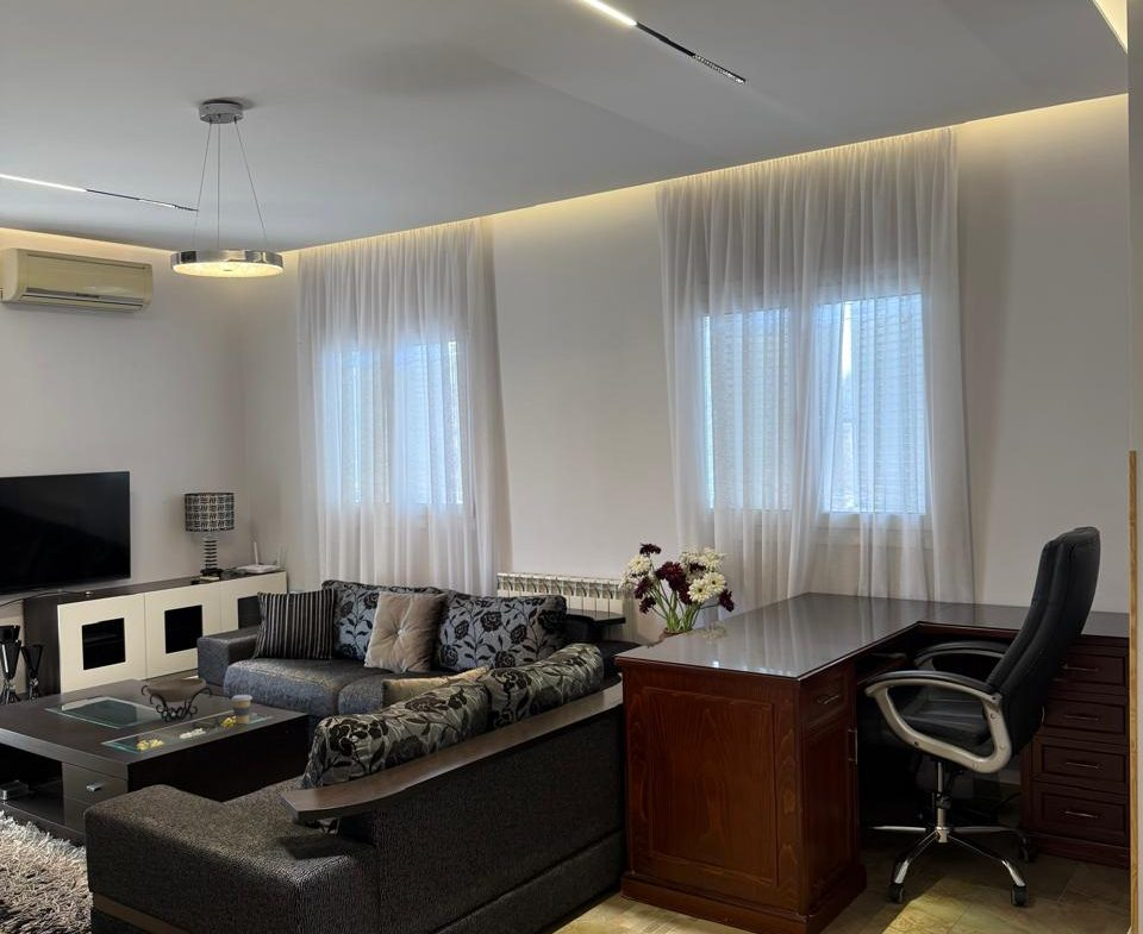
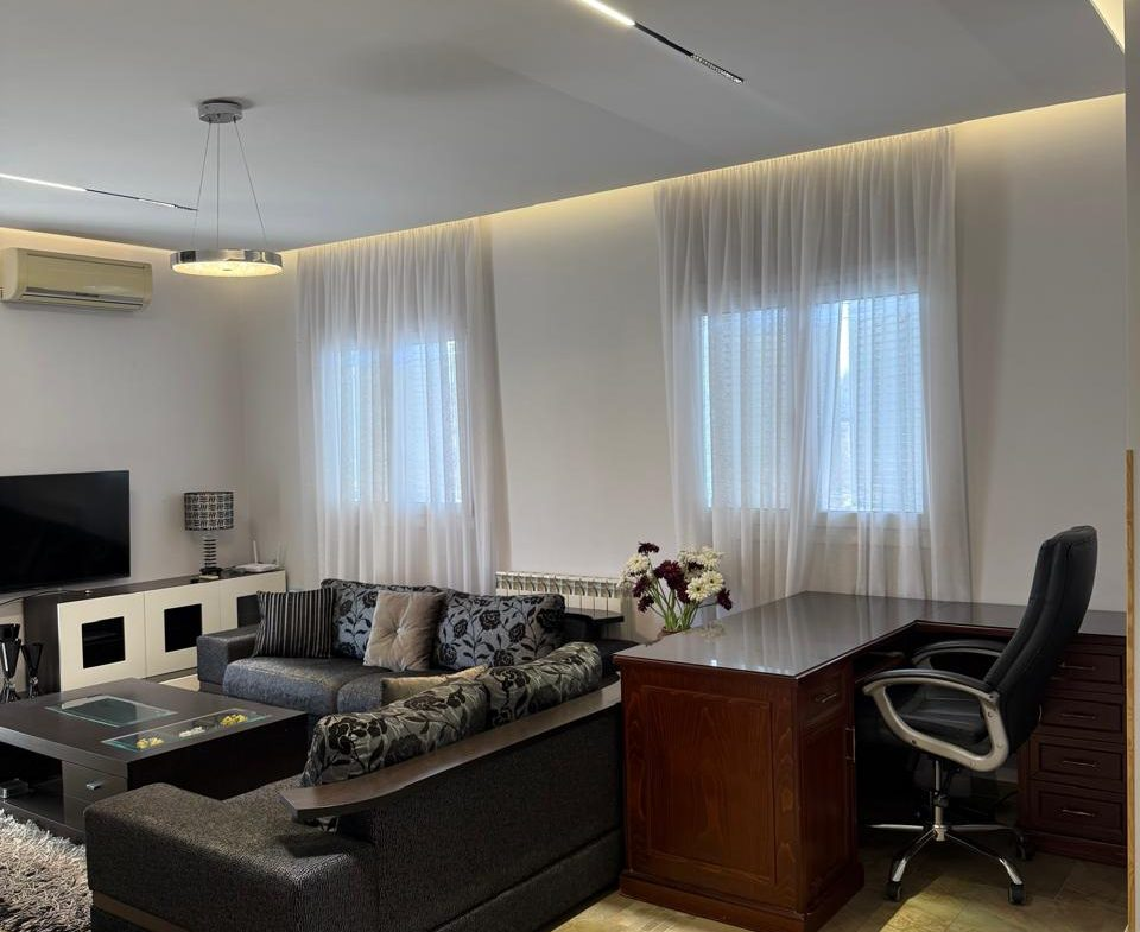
- coffee cup [231,694,254,725]
- decorative bowl [140,677,213,723]
